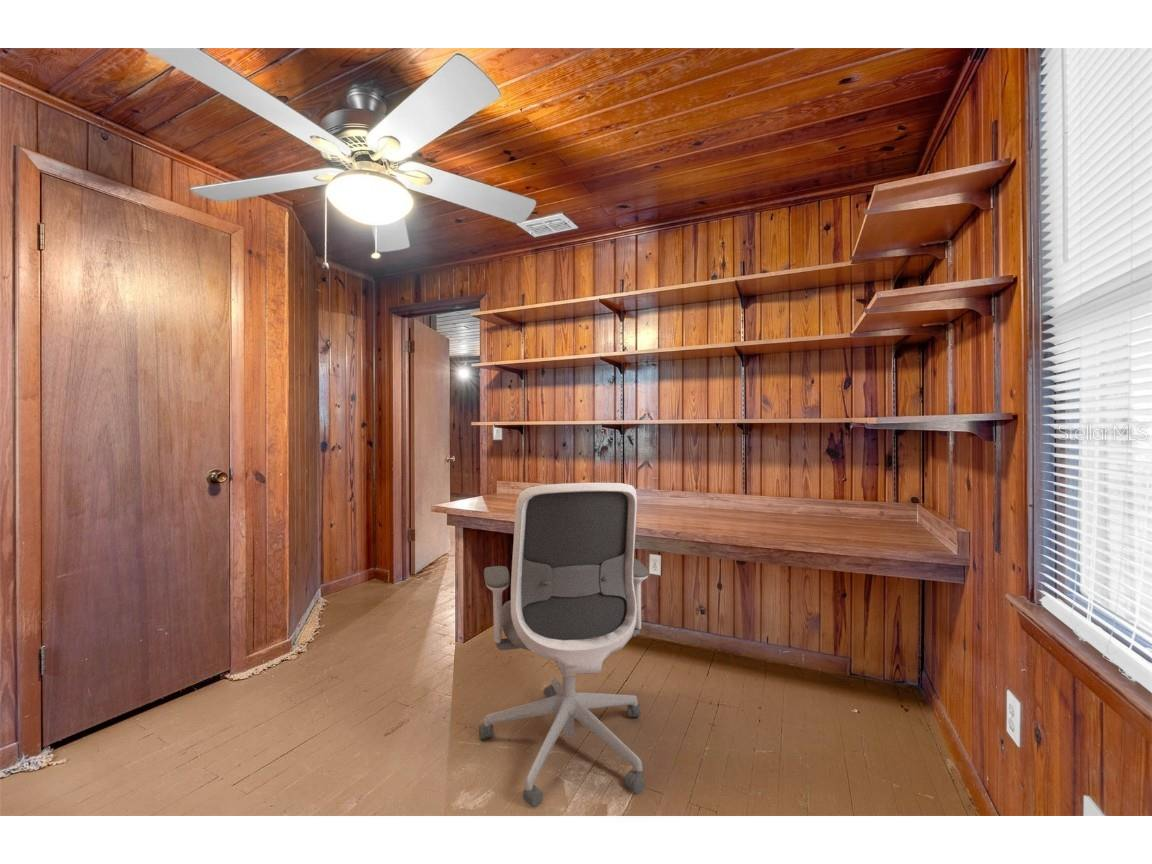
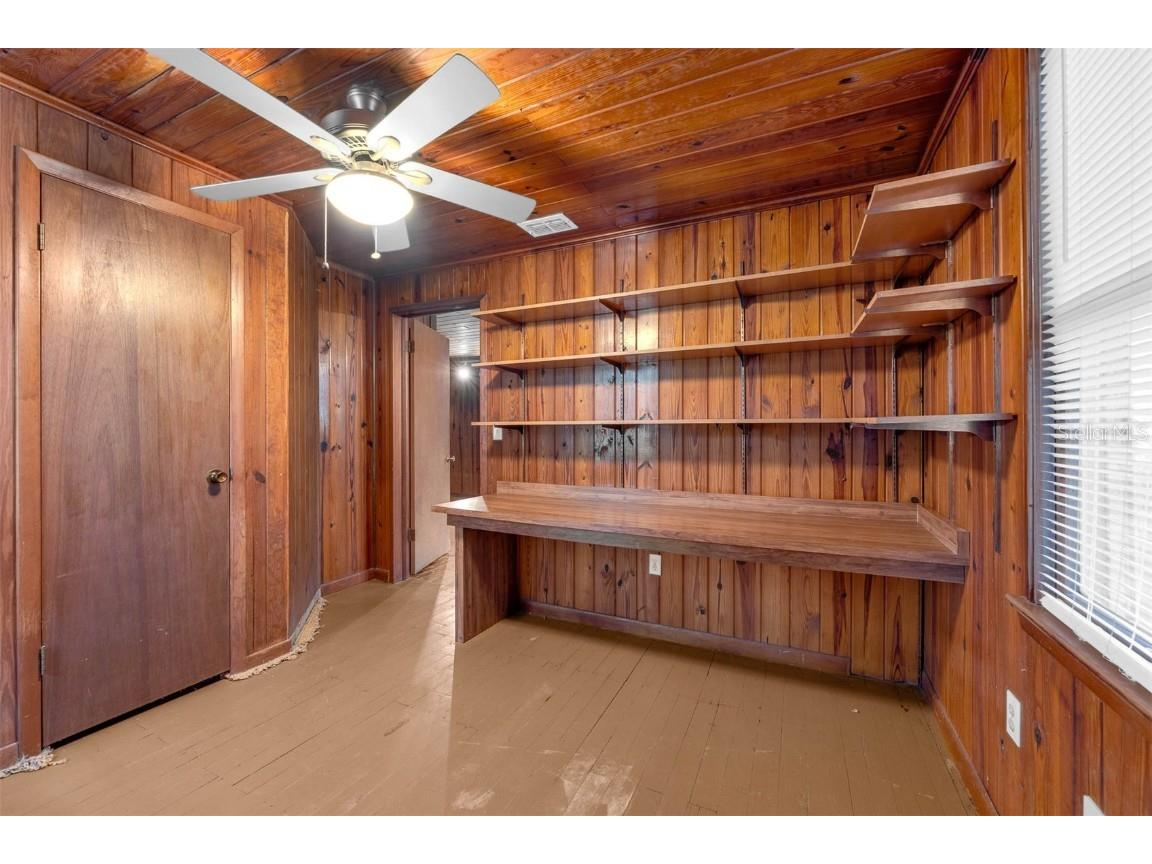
- office chair [478,481,649,808]
